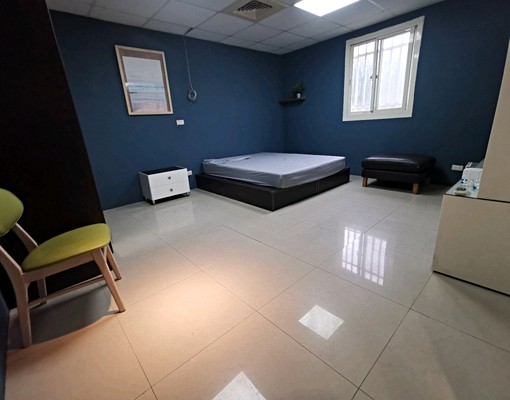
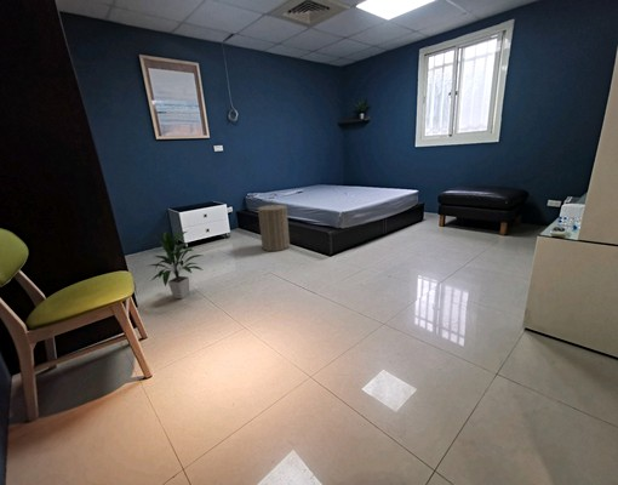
+ indoor plant [145,230,205,299]
+ laundry hamper [257,199,291,252]
